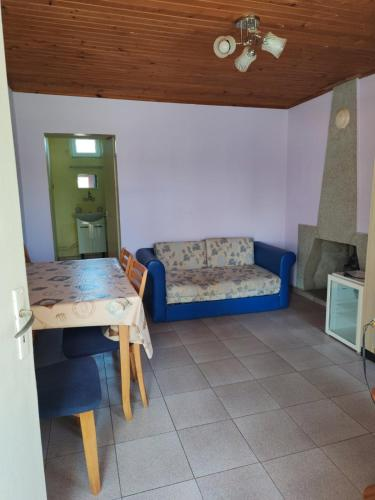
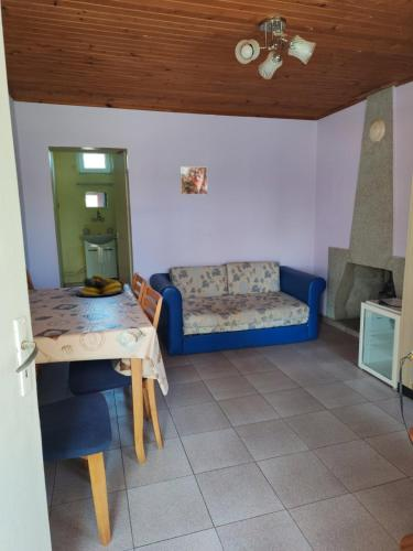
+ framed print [178,165,208,196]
+ fruit bowl [75,274,126,298]
